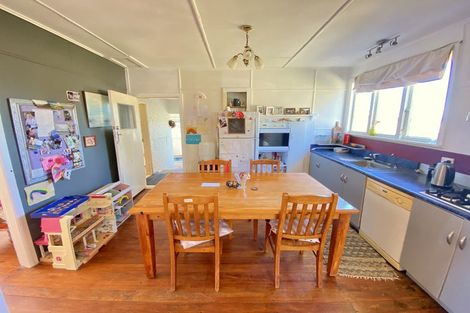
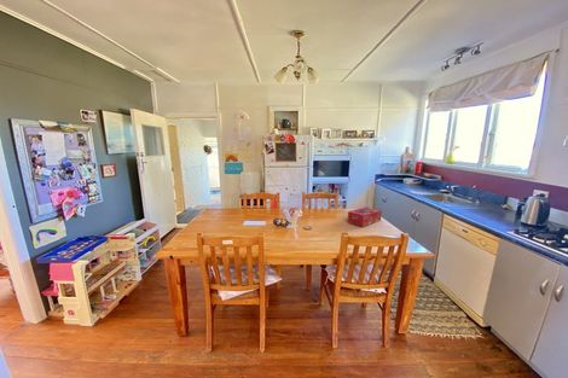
+ tissue box [347,205,383,228]
